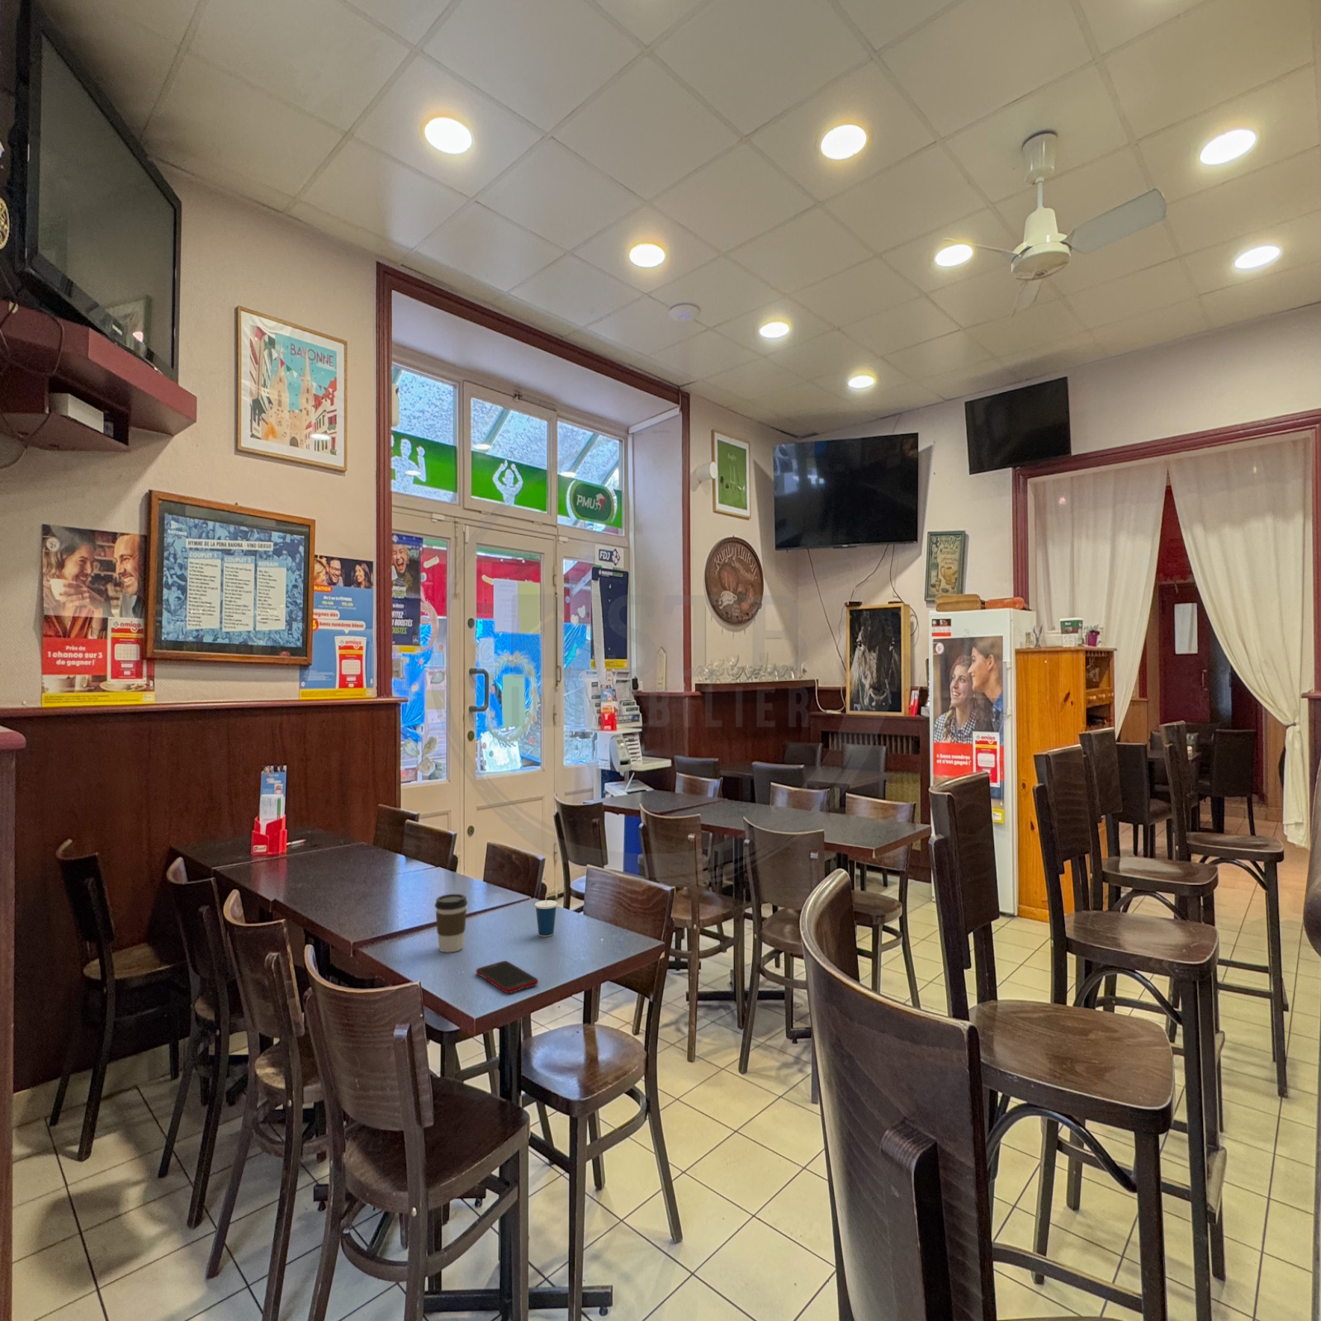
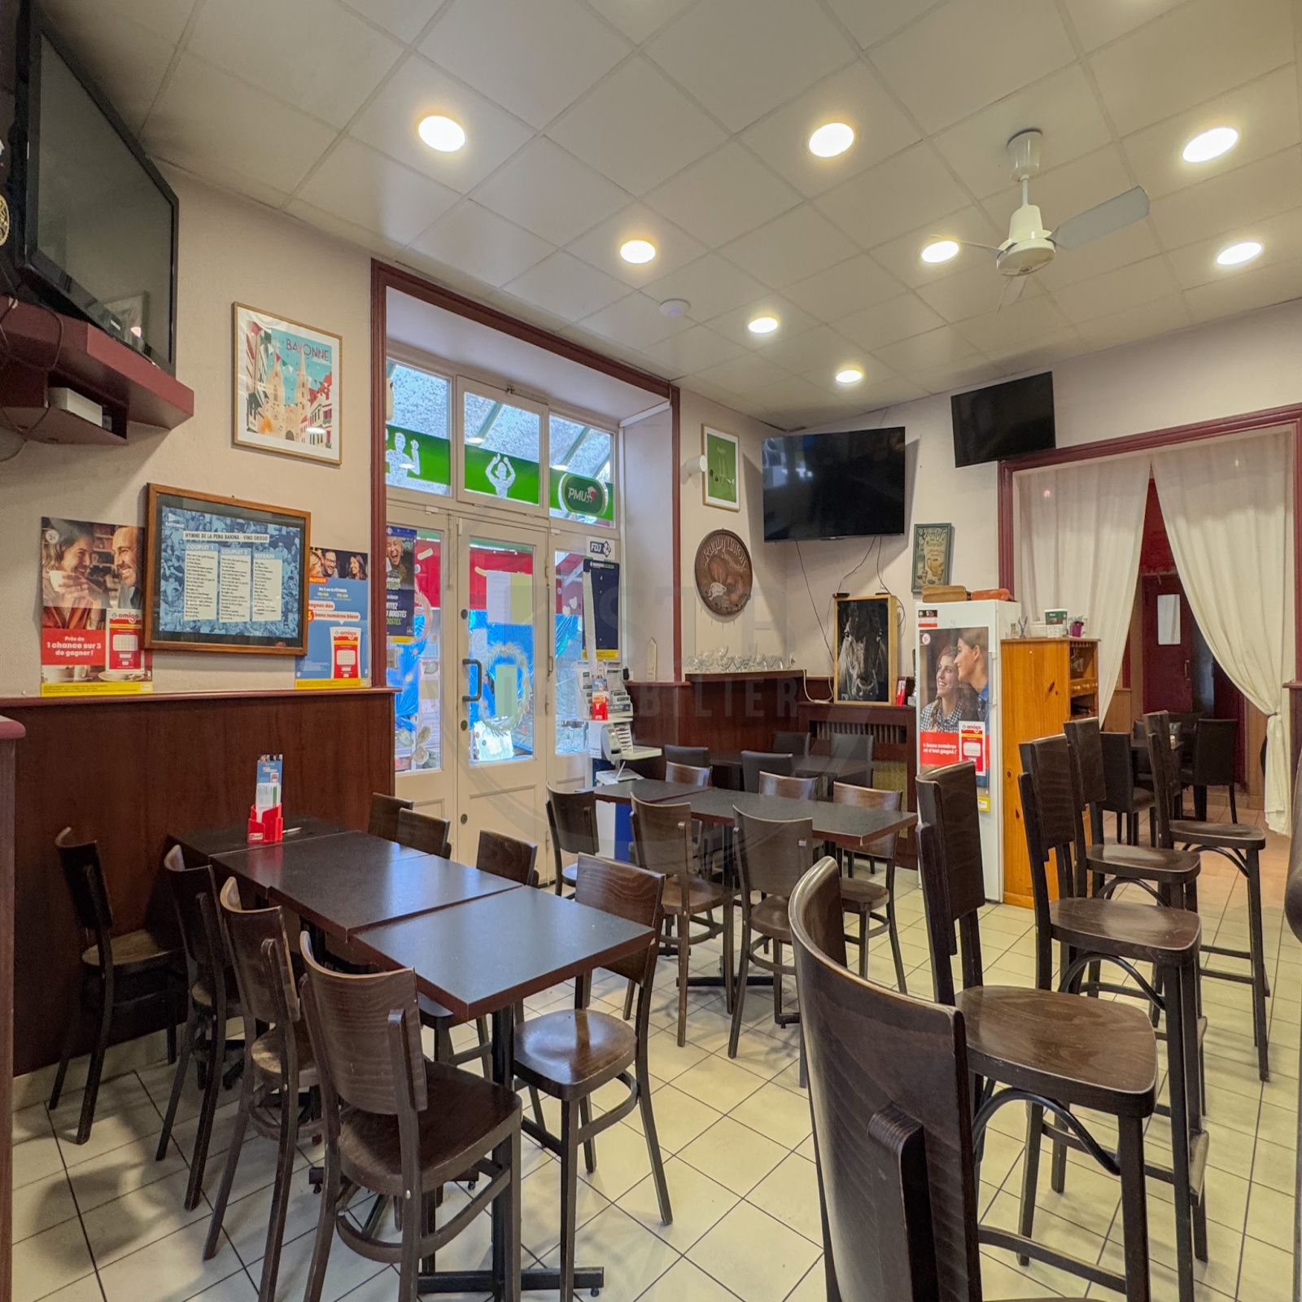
- coffee cup [434,893,468,953]
- cell phone [475,961,540,994]
- cup [535,886,558,938]
